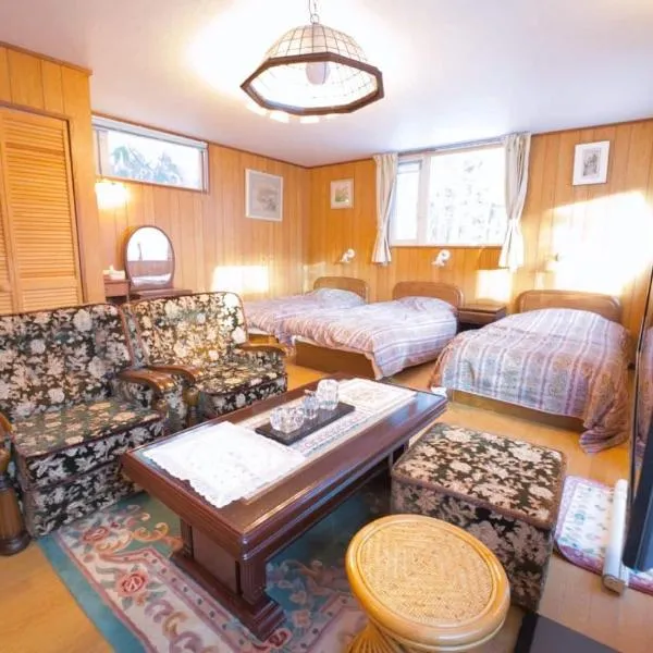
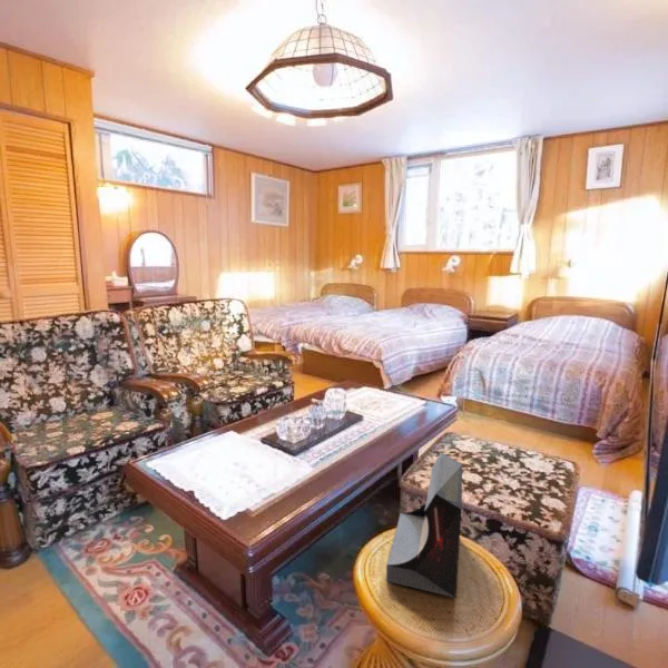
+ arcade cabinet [385,451,463,599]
